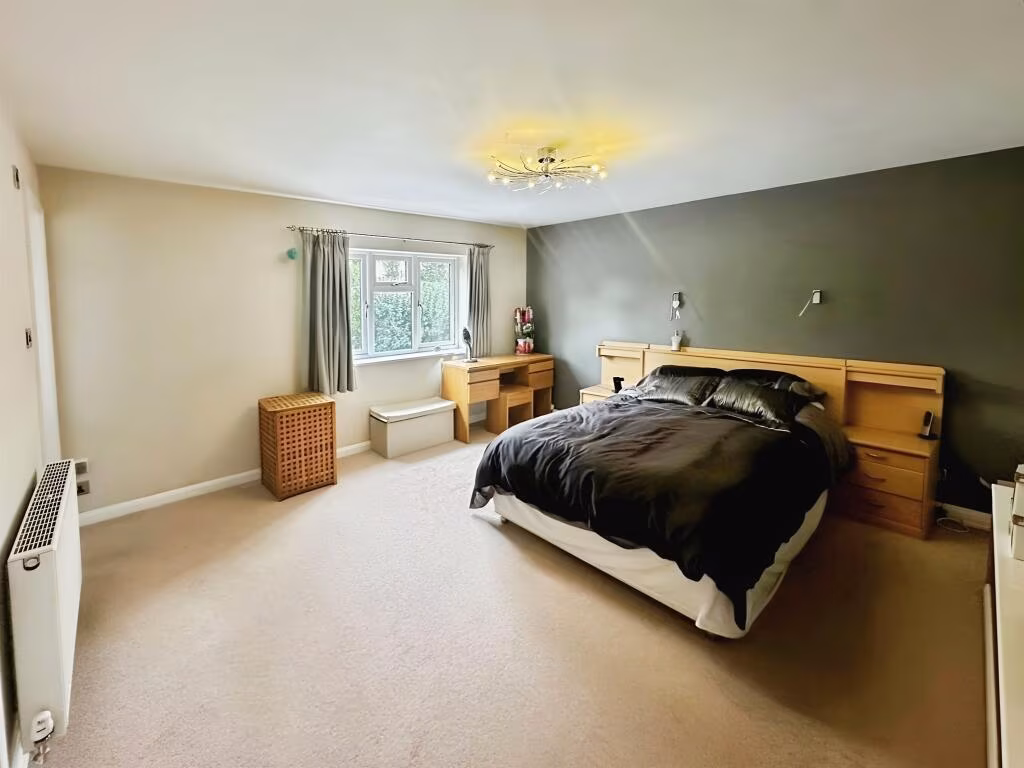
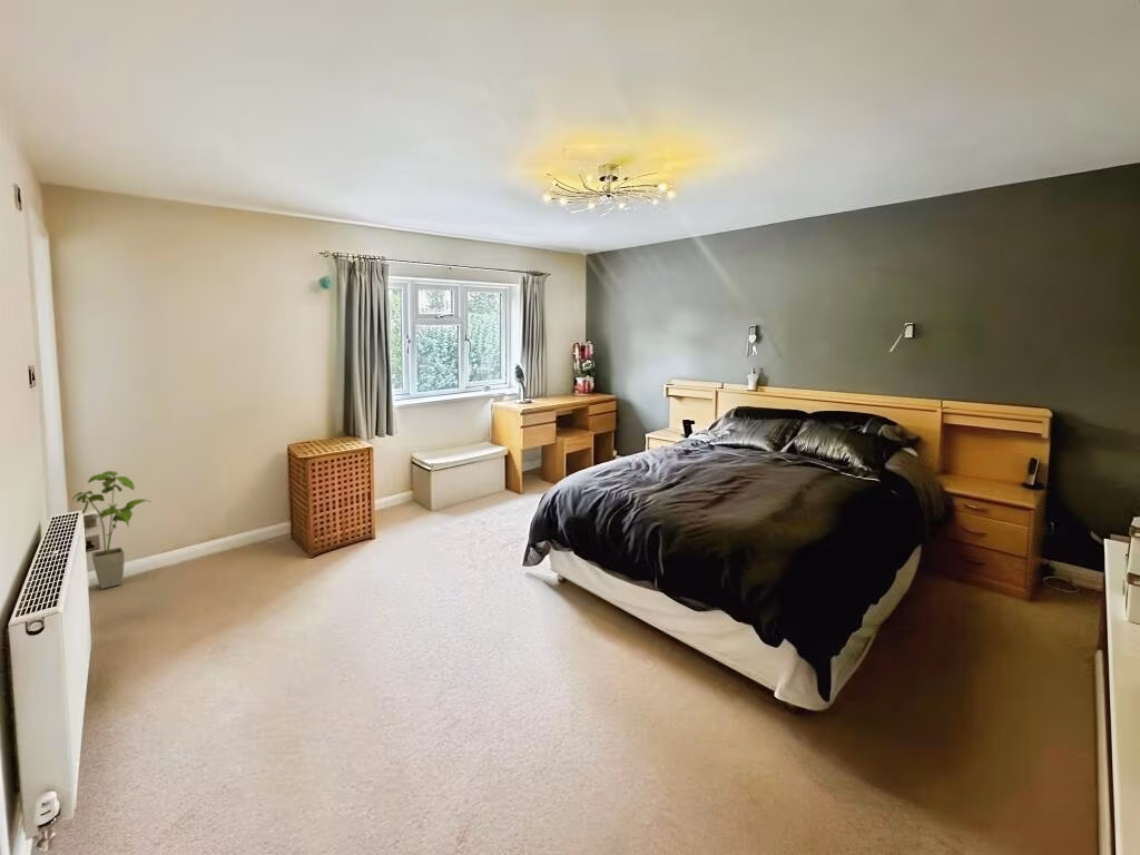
+ house plant [70,470,151,590]
